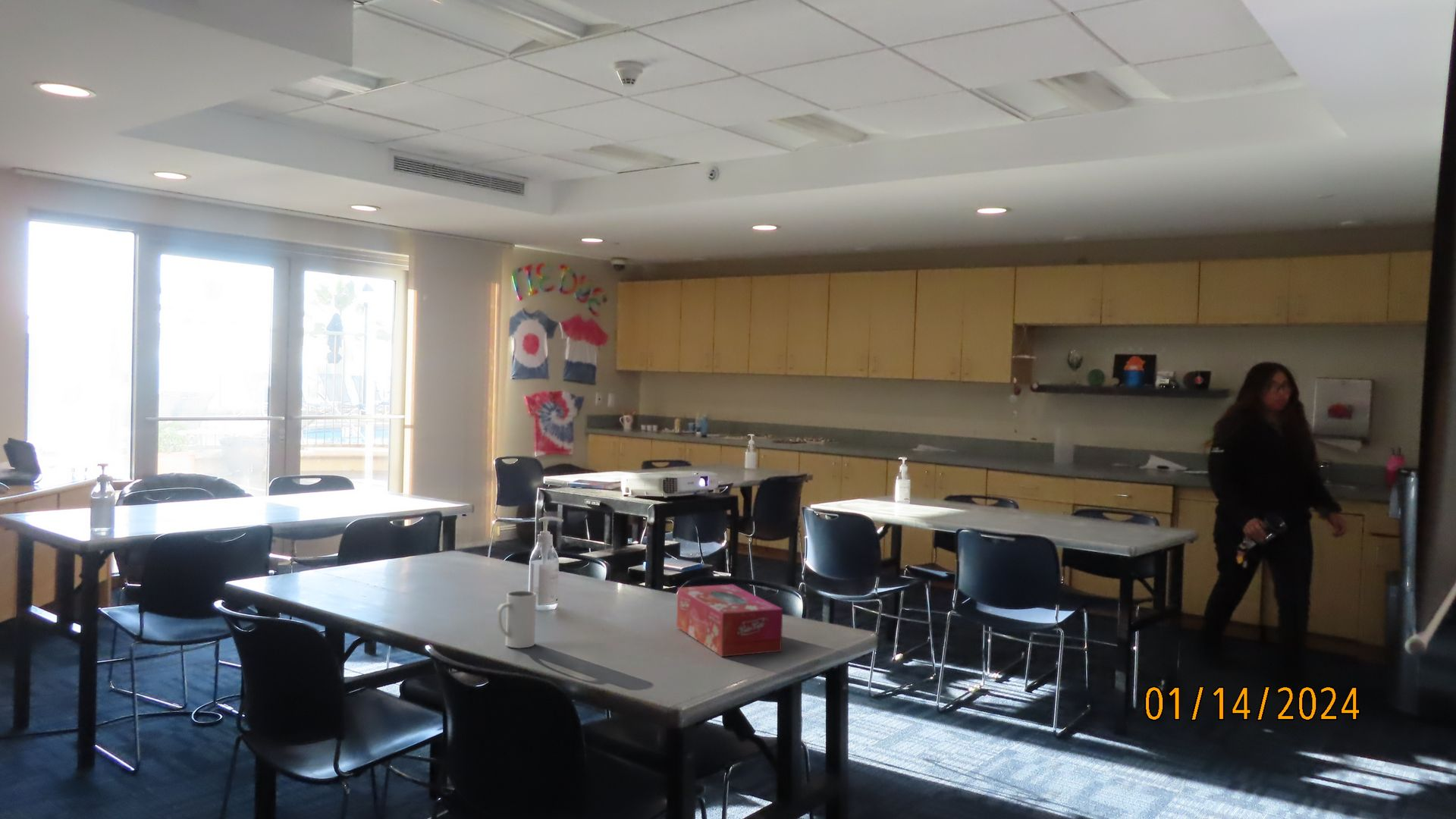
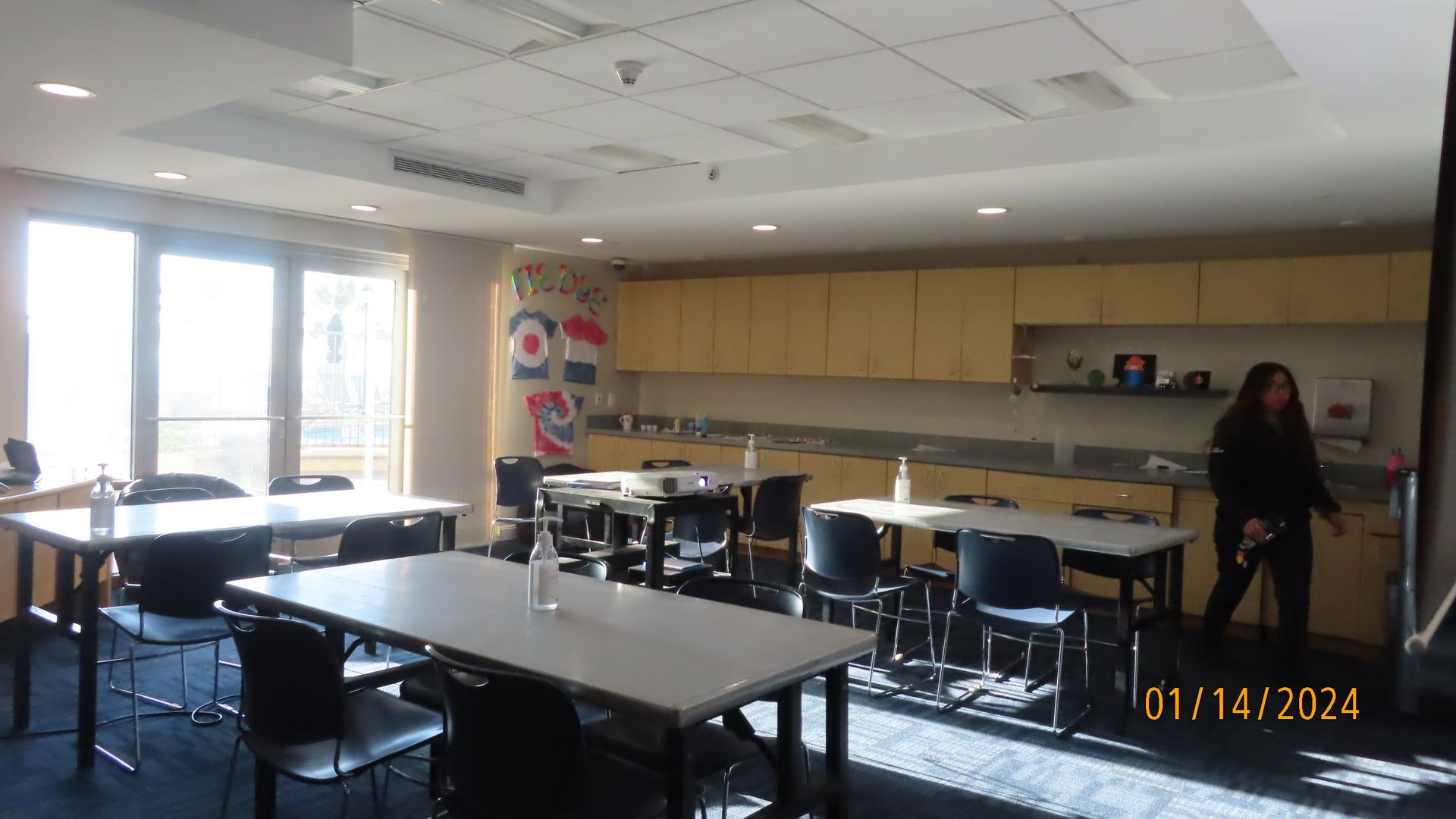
- mug [495,590,537,649]
- tissue box [676,584,783,657]
